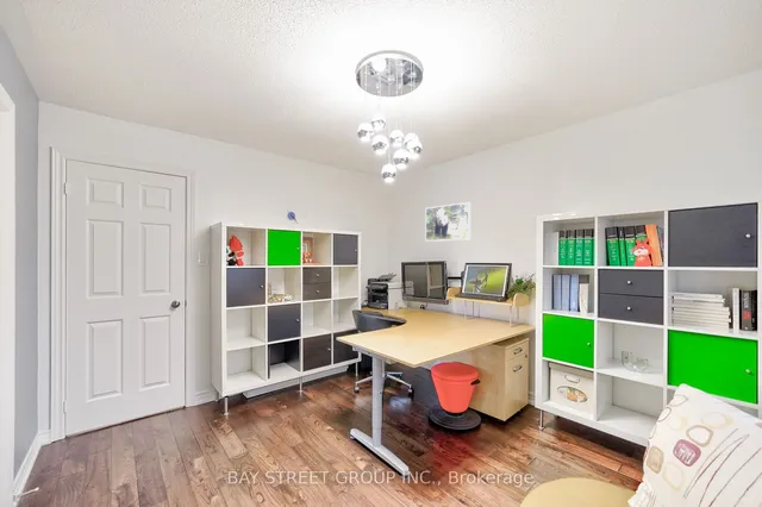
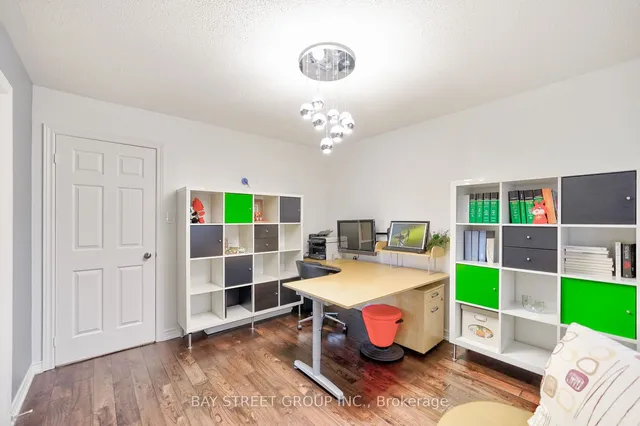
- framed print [424,201,471,243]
